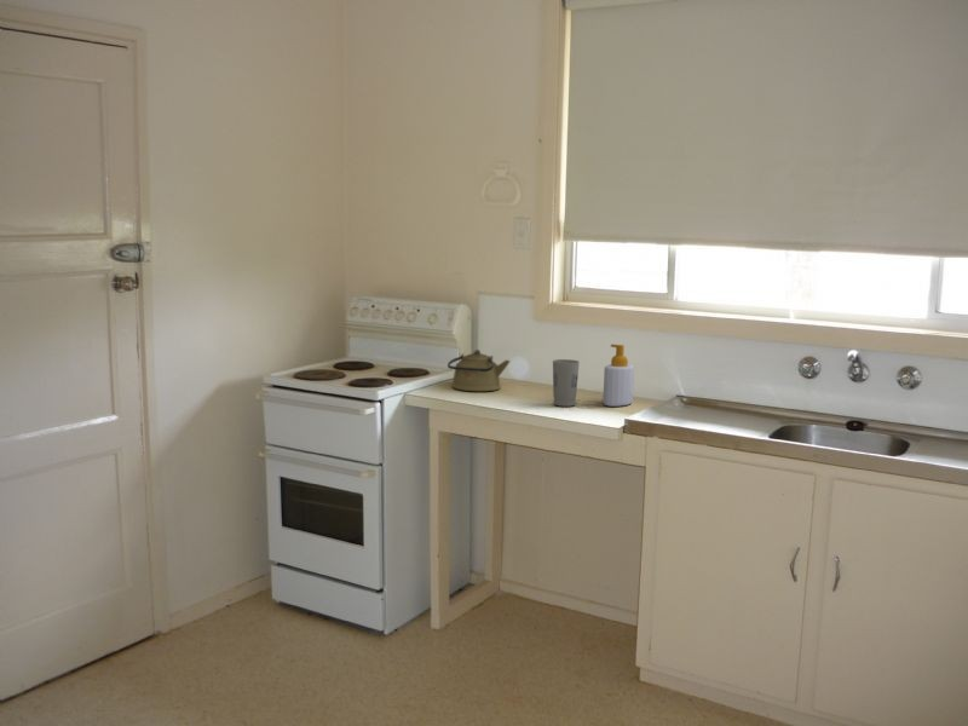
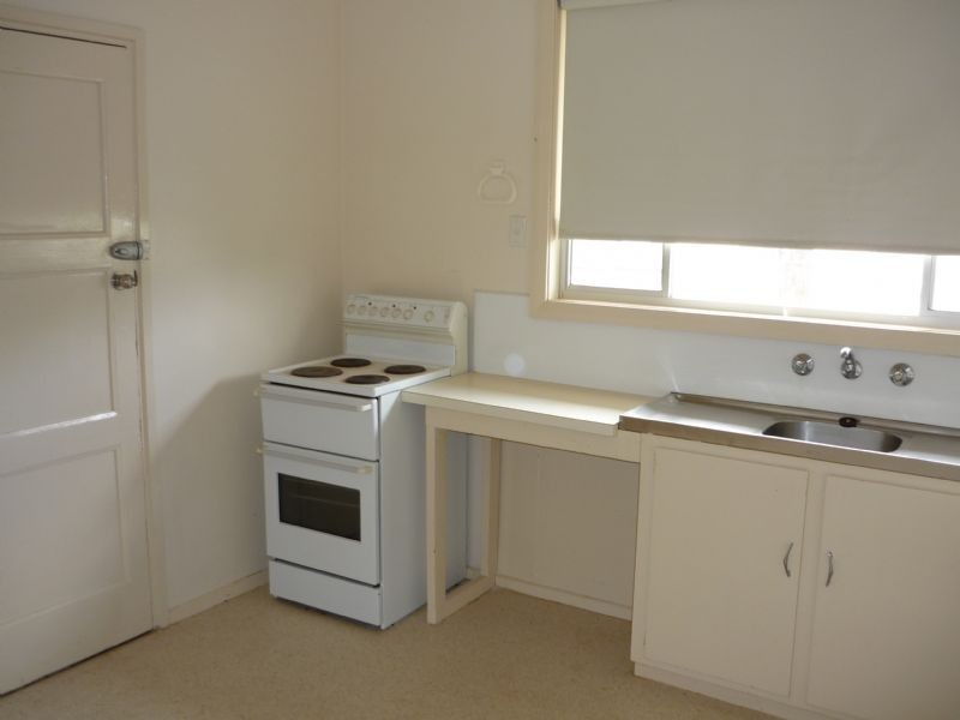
- cup [552,358,581,408]
- soap bottle [601,342,635,408]
- kettle [446,348,512,392]
